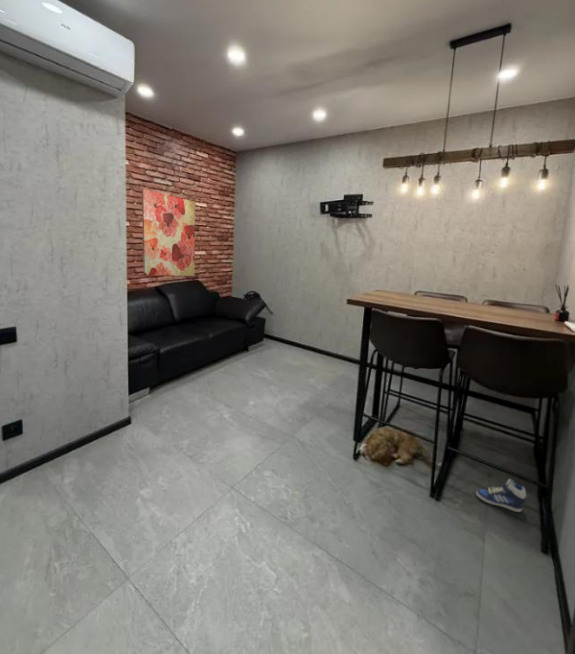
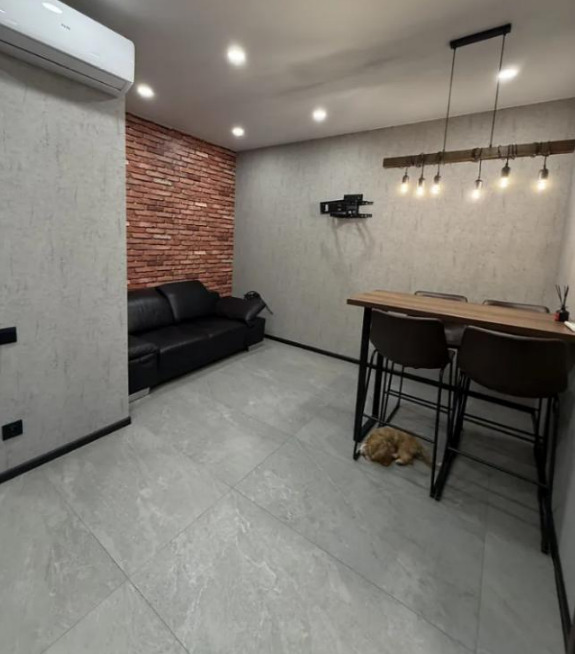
- wall art [141,188,196,277]
- sneaker [475,478,527,513]
